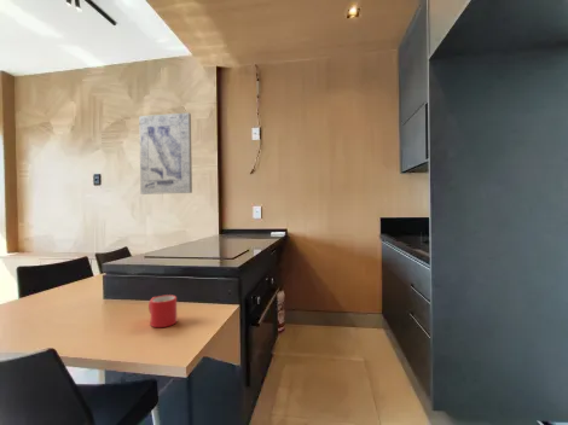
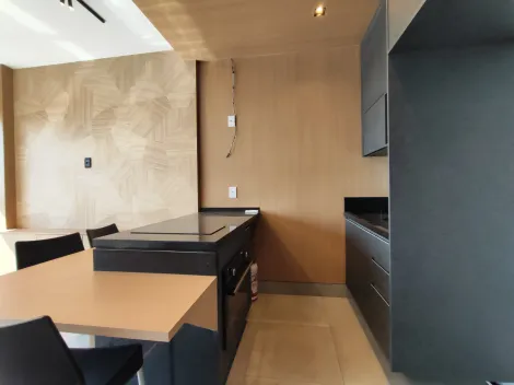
- wall art [138,112,193,196]
- mug [147,293,178,328]
